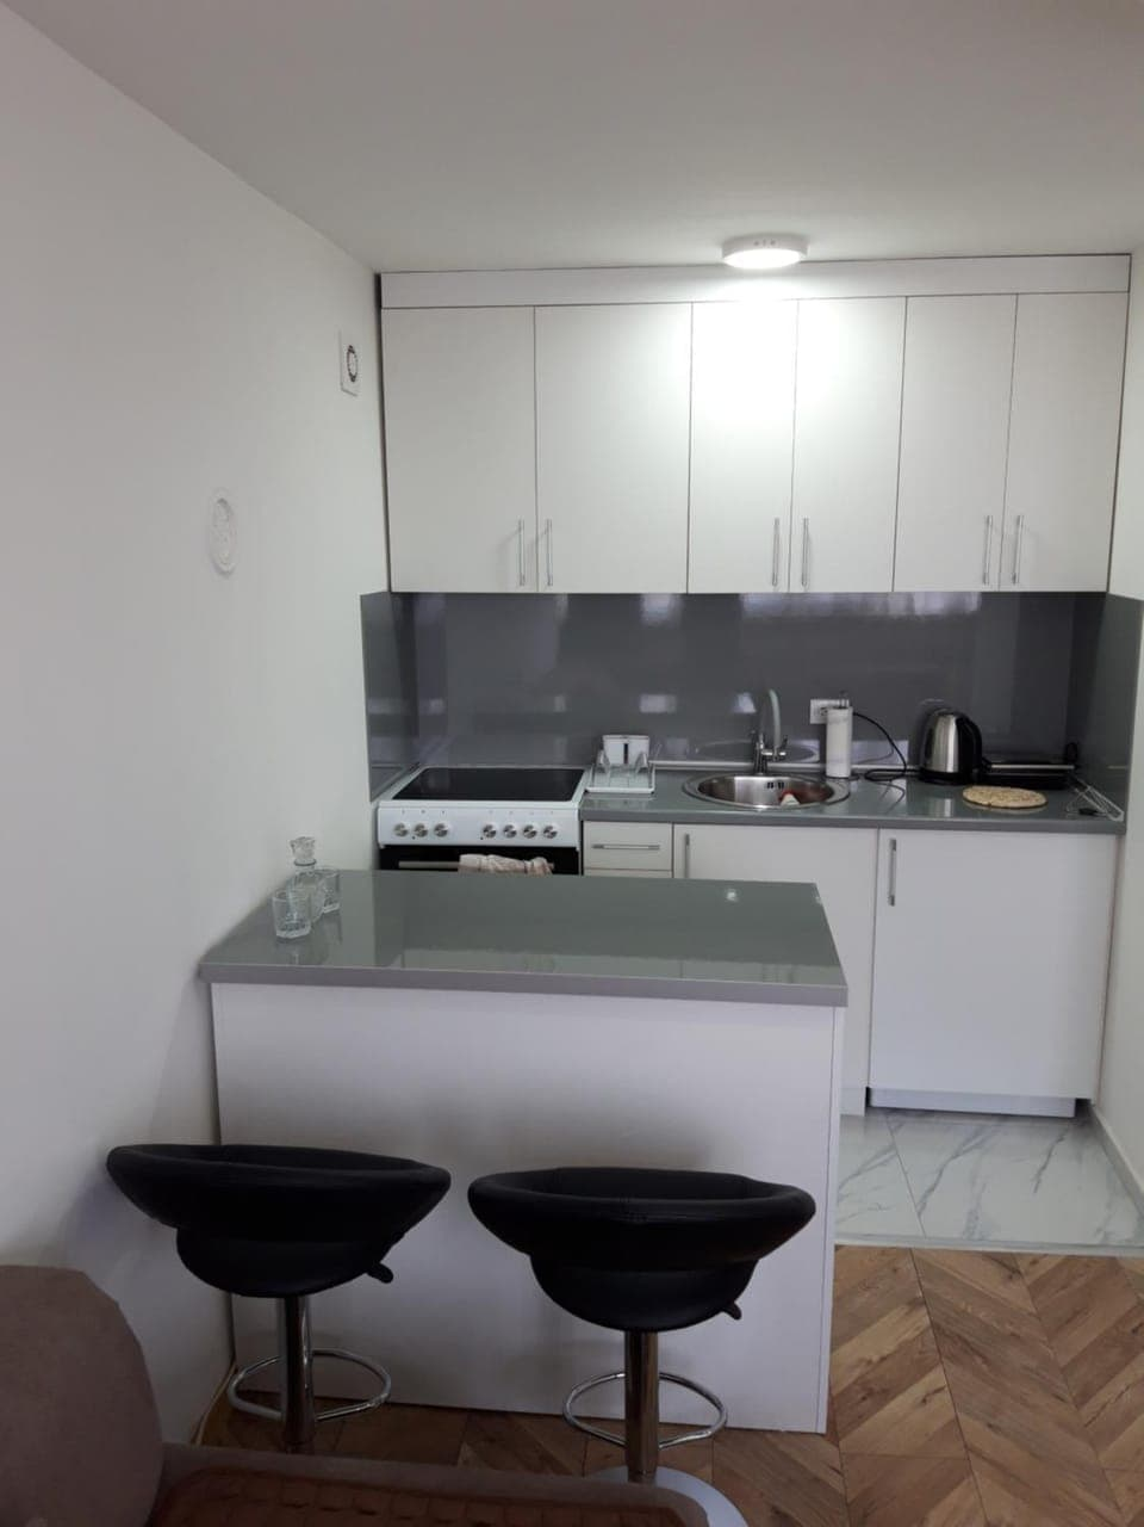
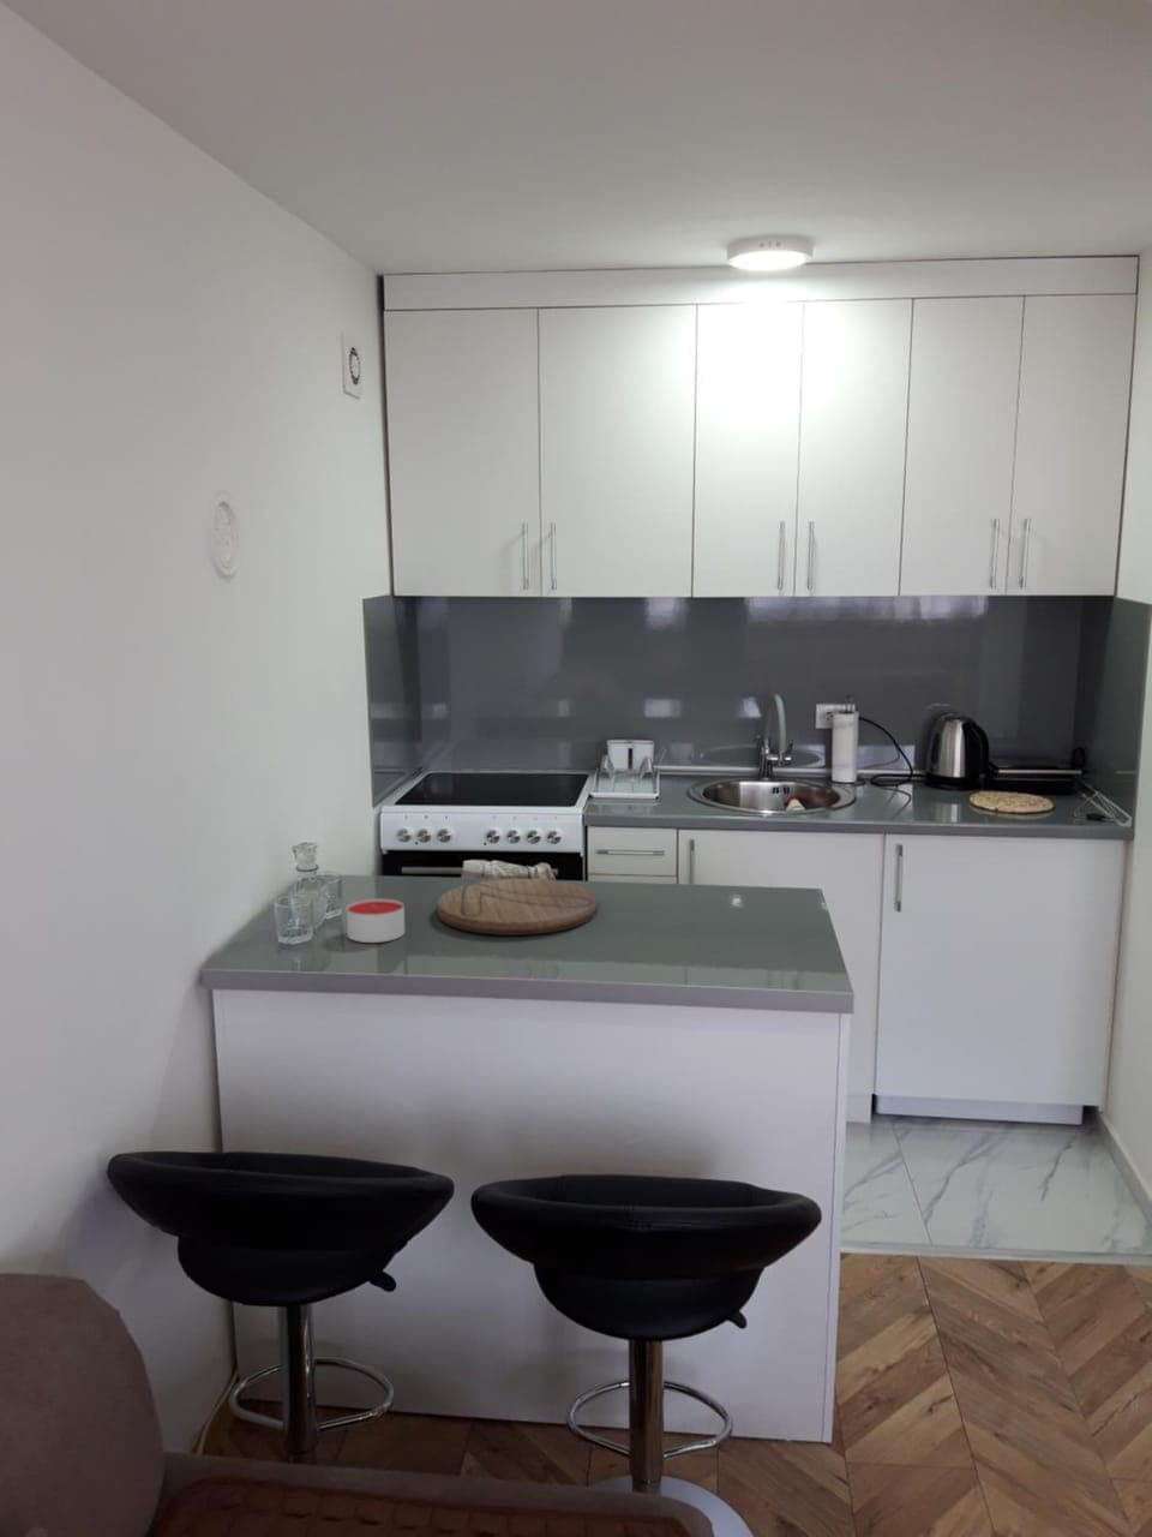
+ cutting board [437,877,598,937]
+ candle [346,897,405,944]
